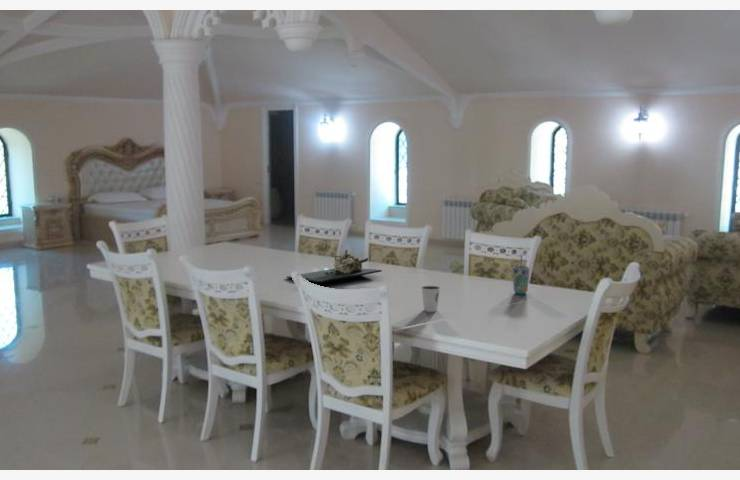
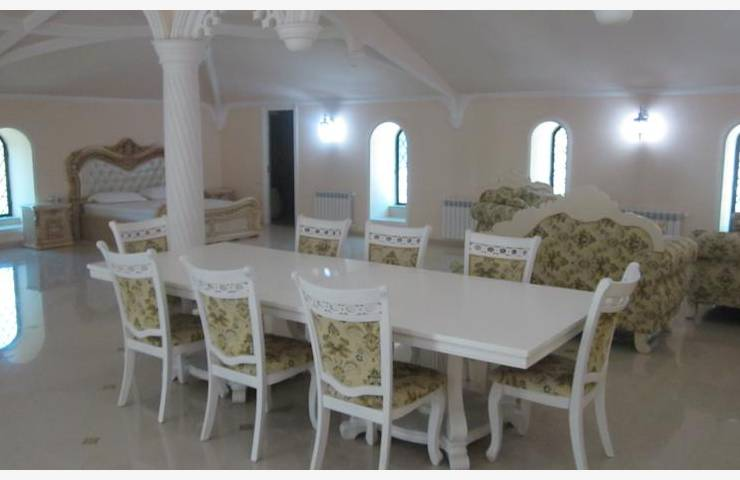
- dixie cup [420,285,441,313]
- flower arrangement [285,248,383,283]
- cup [512,253,530,295]
